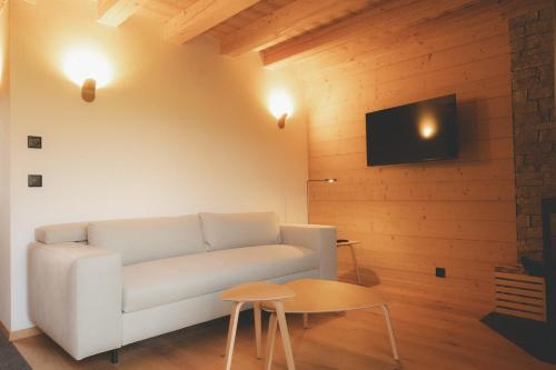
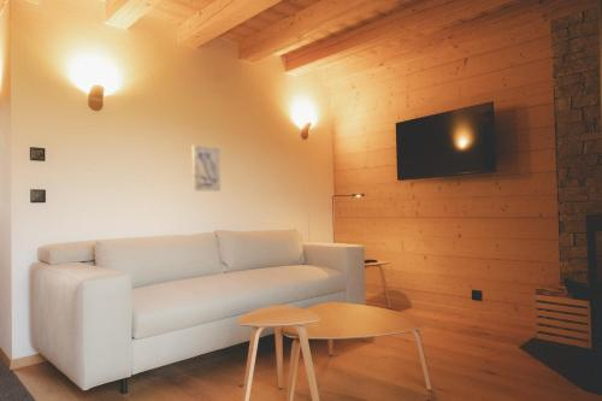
+ wall art [191,145,222,193]
